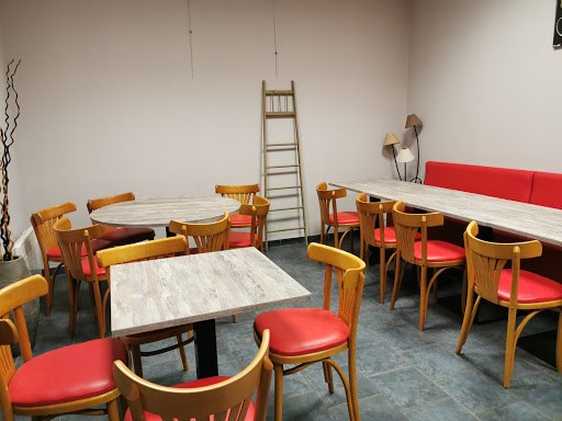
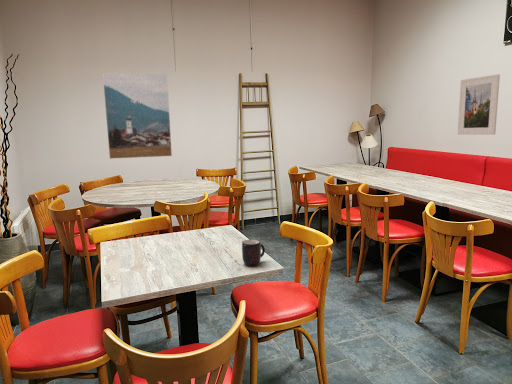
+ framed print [457,73,501,136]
+ mug [241,238,266,267]
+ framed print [102,72,173,160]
